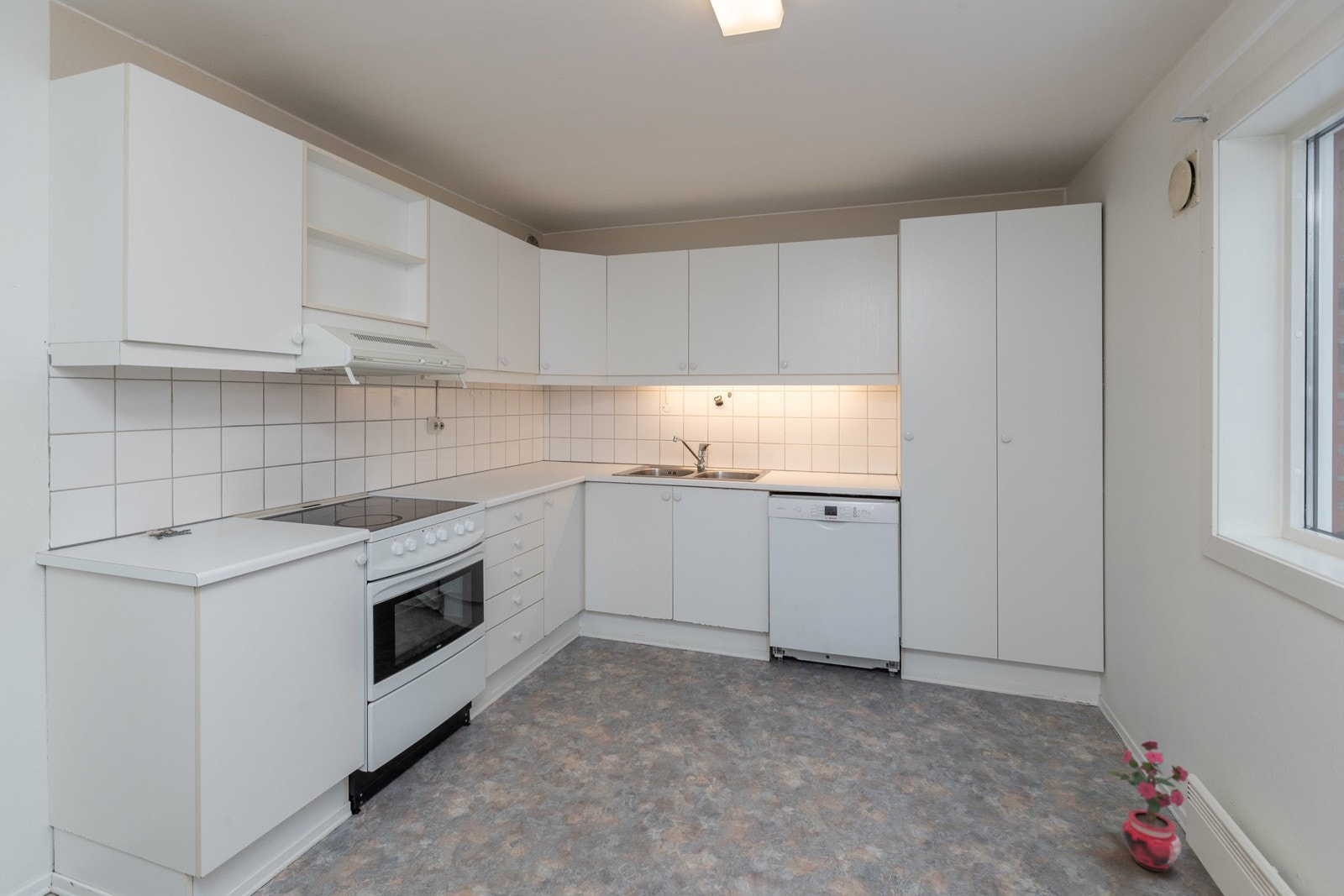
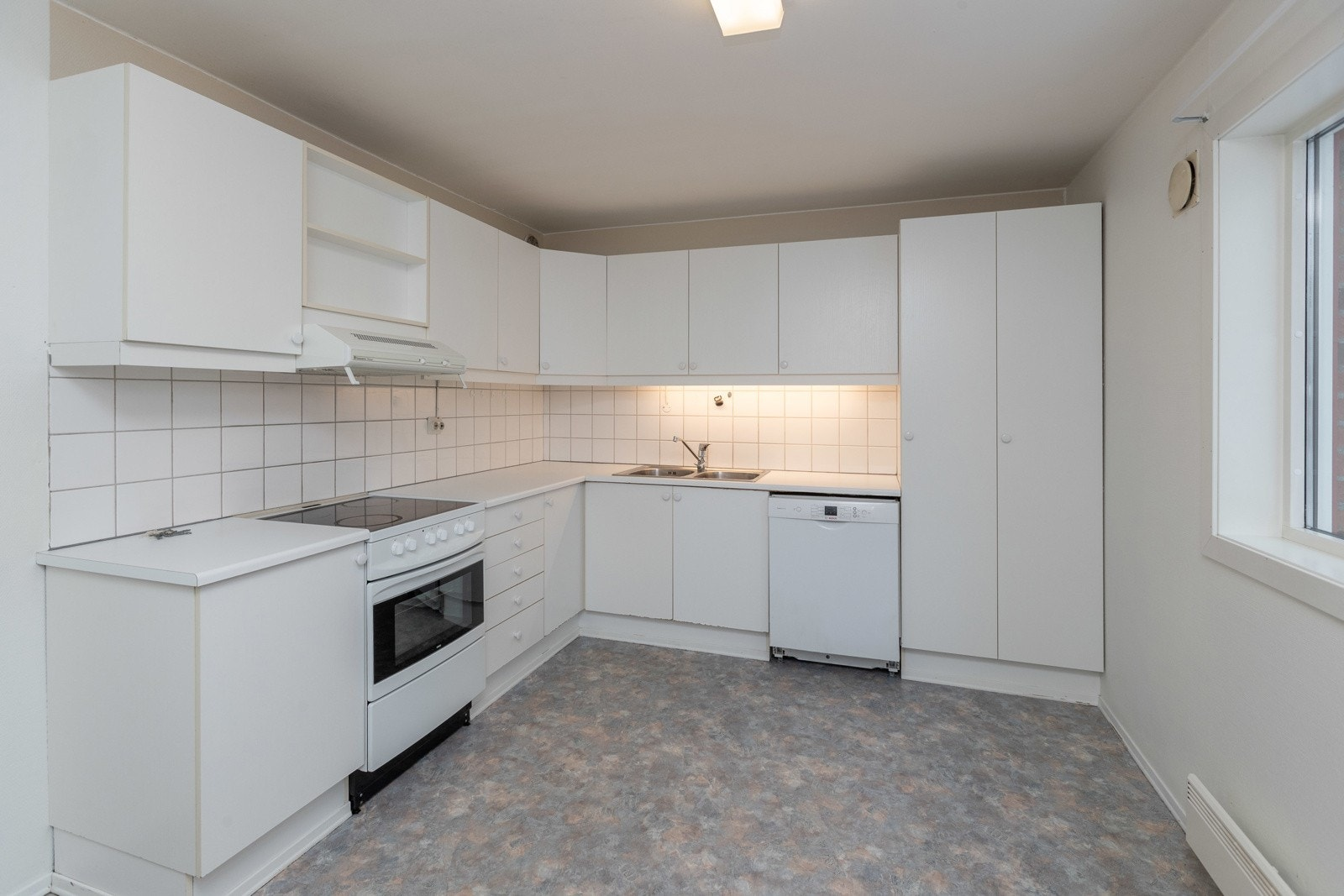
- potted plant [1106,737,1189,872]
